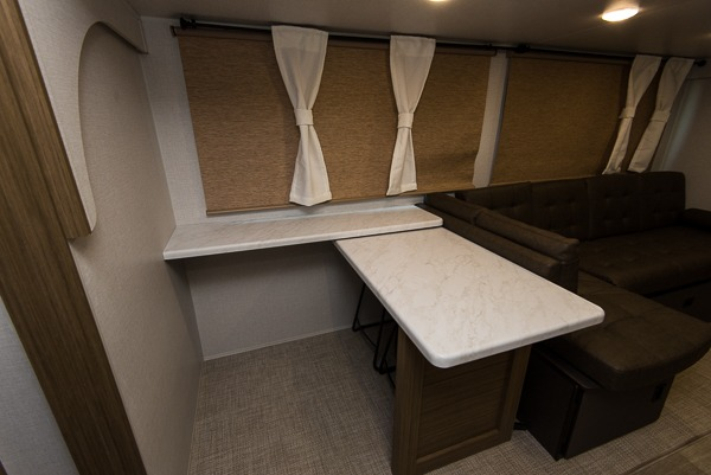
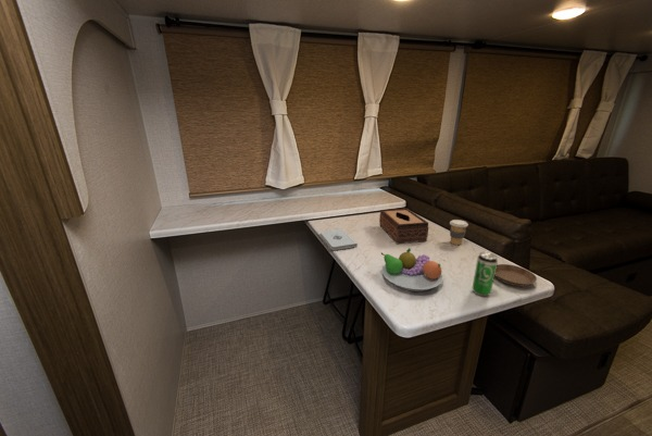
+ beverage can [472,251,499,297]
+ tissue box [378,208,430,245]
+ saucer [494,263,538,287]
+ coffee cup [449,219,469,246]
+ notepad [319,227,359,251]
+ fruit bowl [380,247,443,292]
